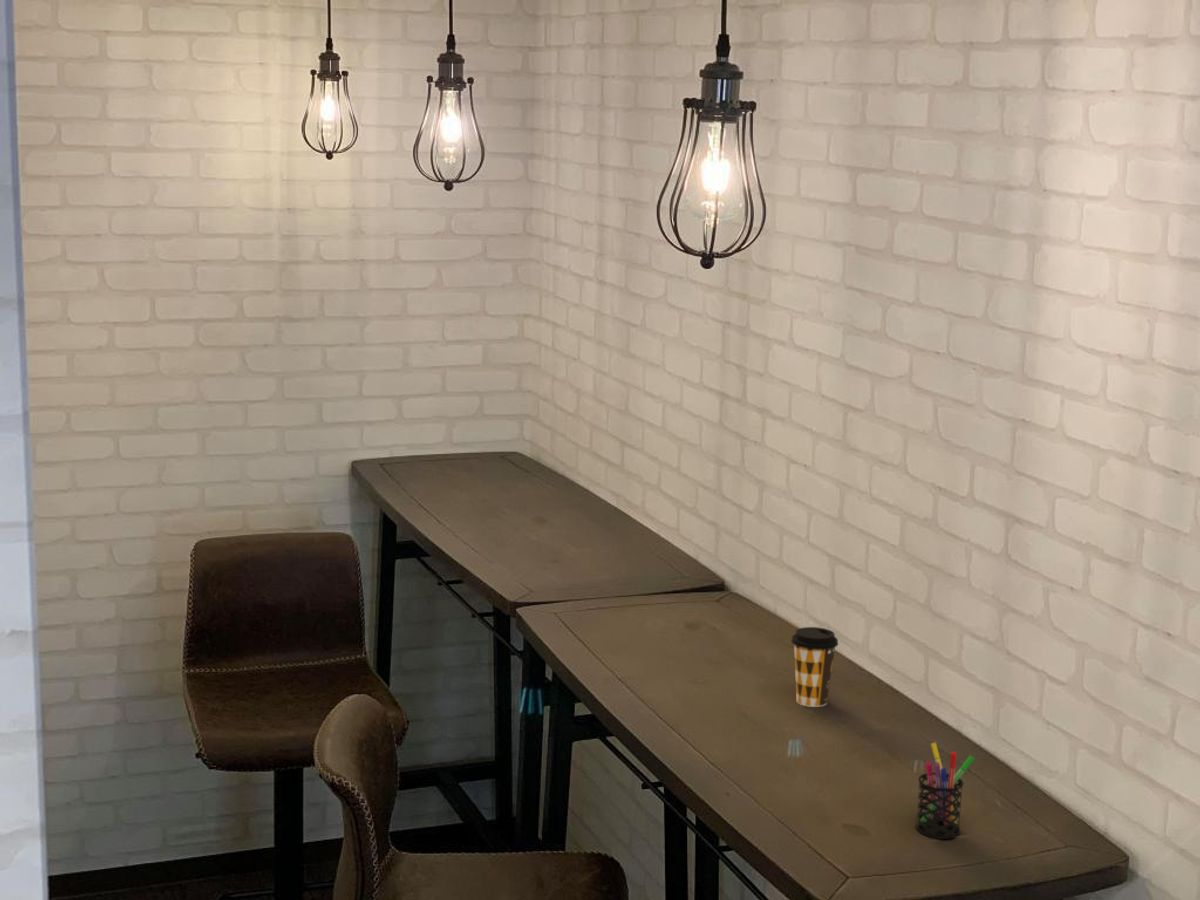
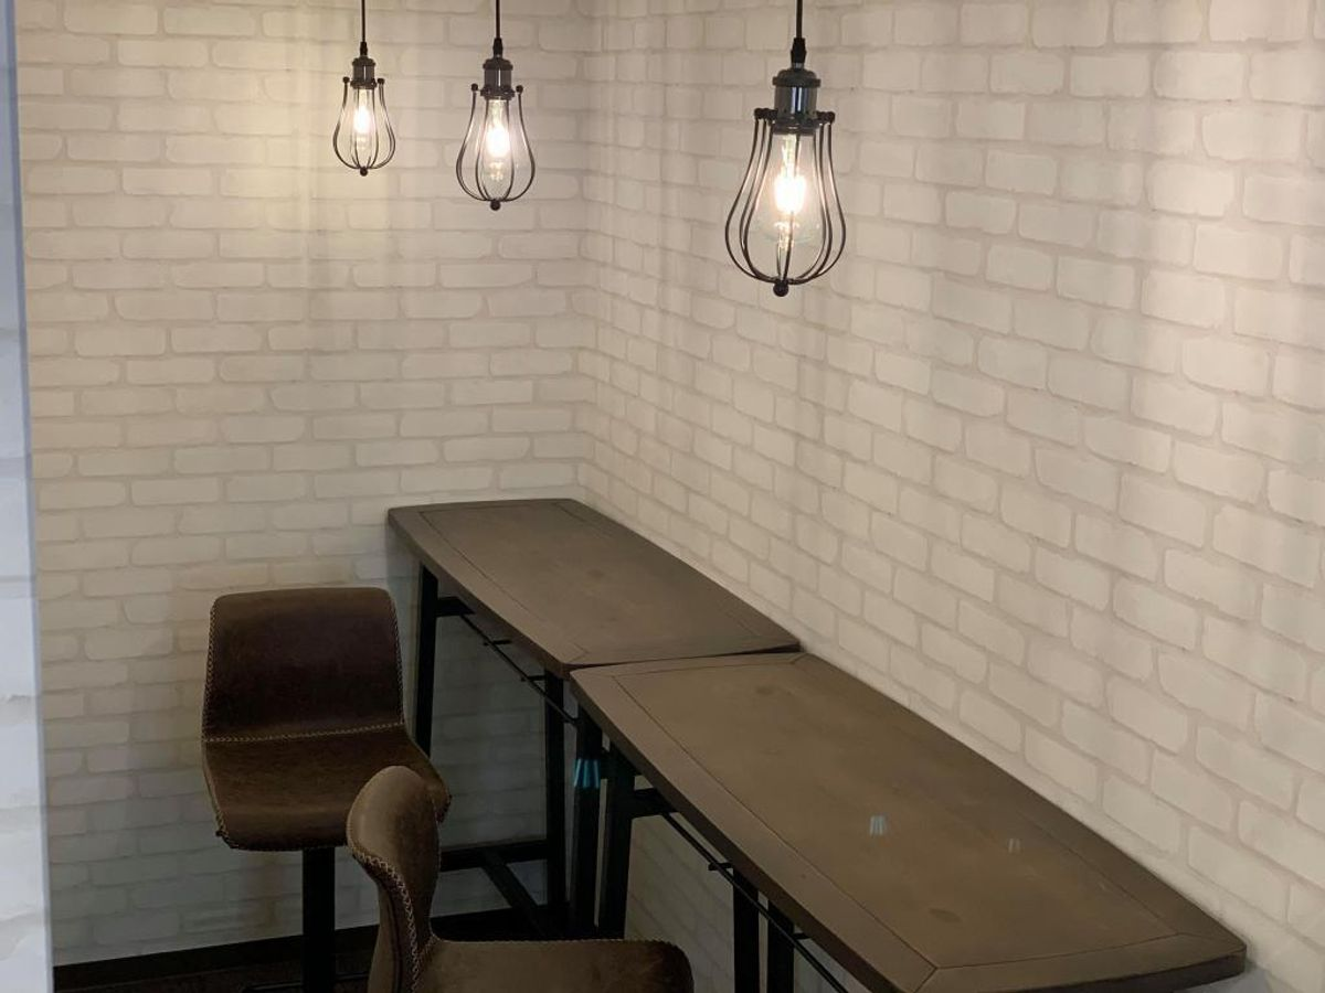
- pen holder [914,741,975,840]
- coffee cup [790,626,839,708]
